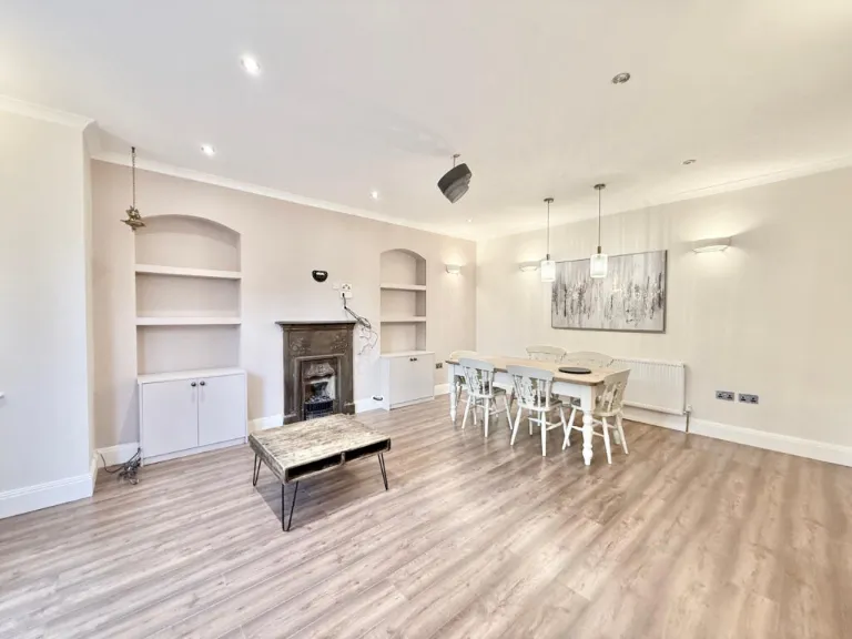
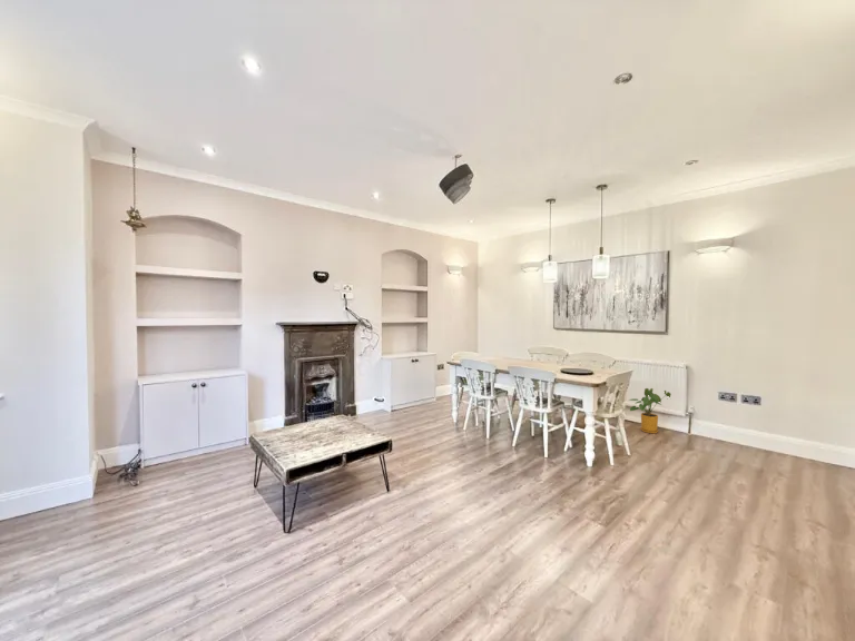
+ house plant [628,387,671,434]
